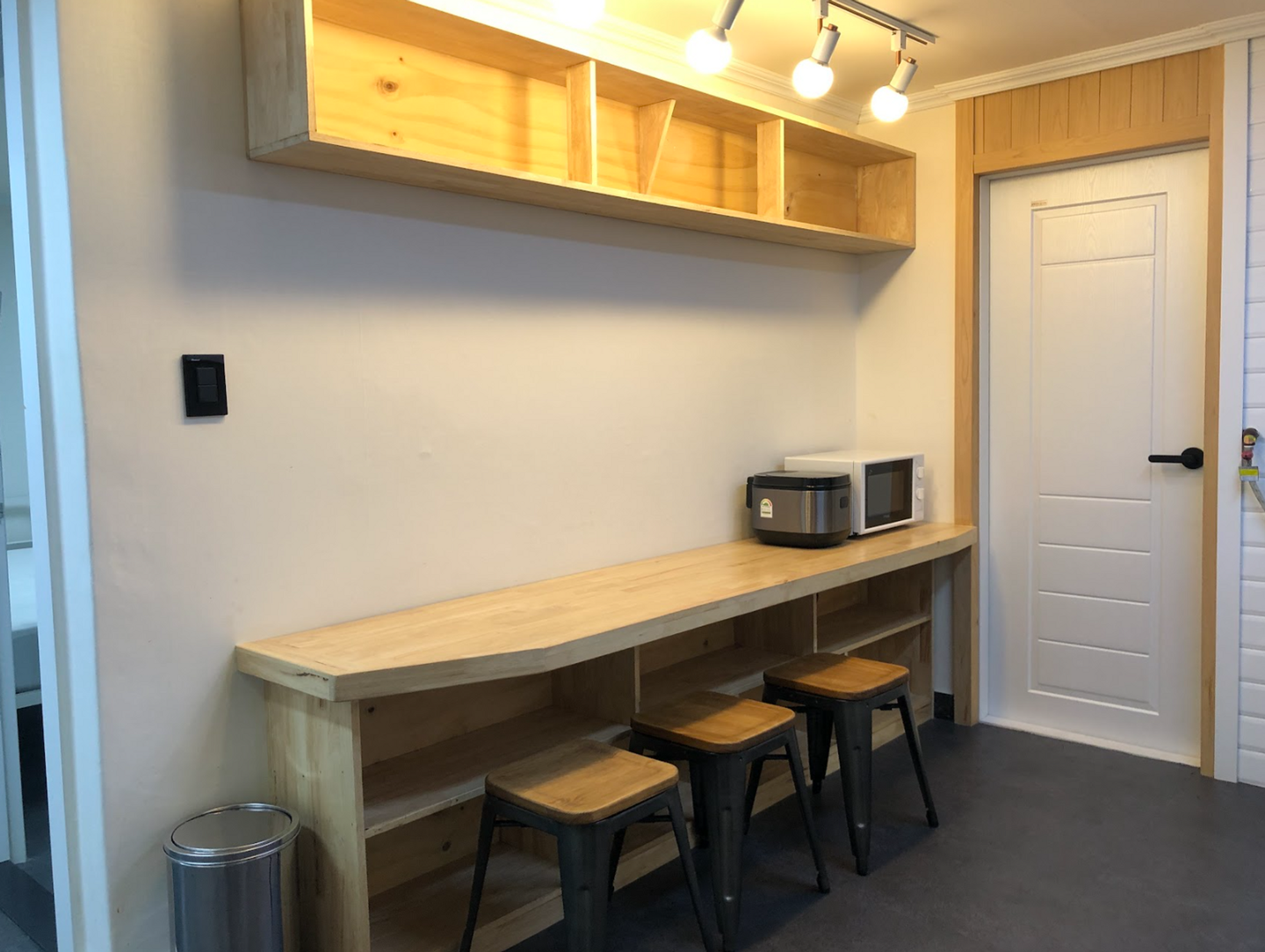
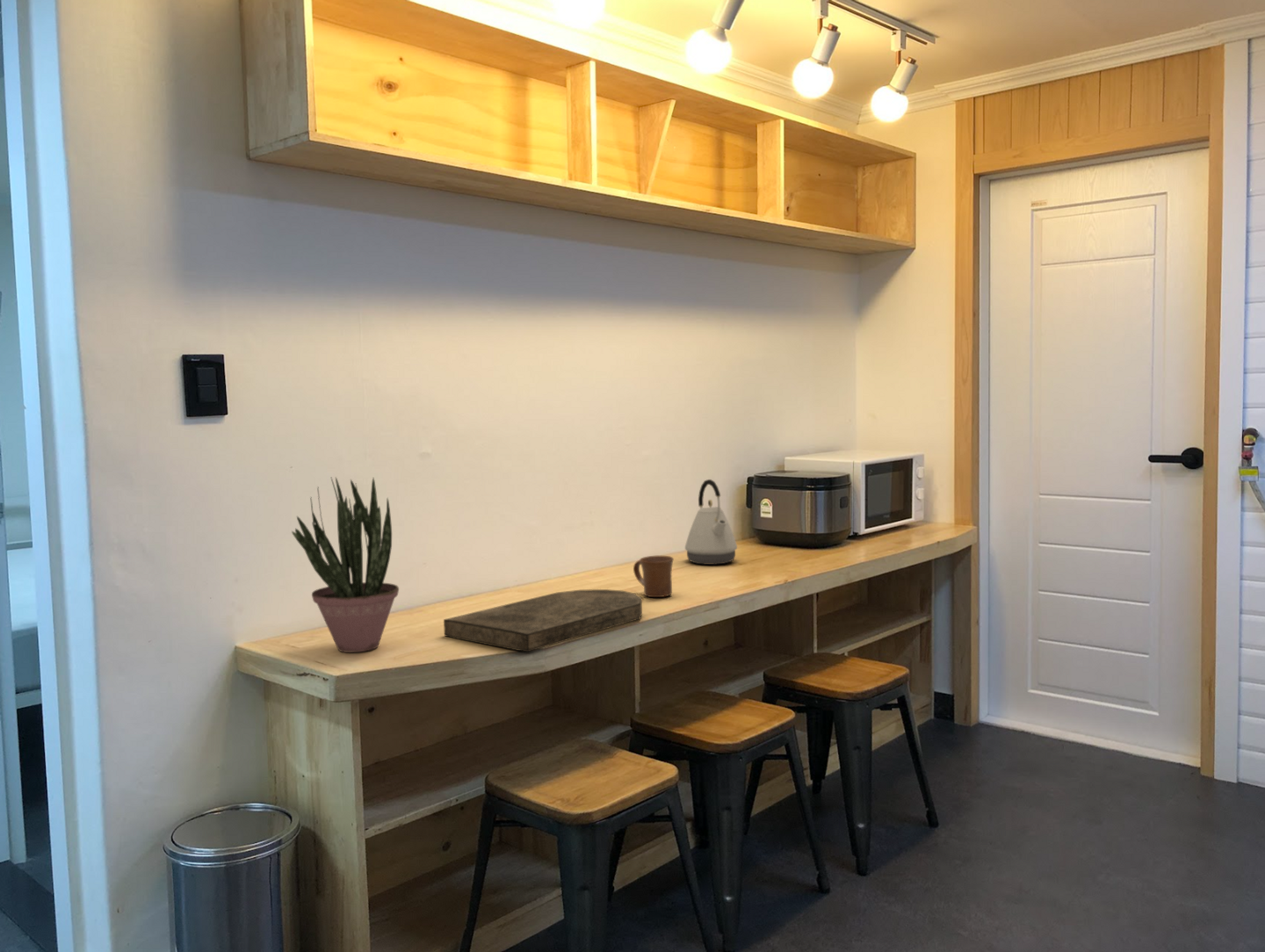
+ potted plant [291,476,400,653]
+ cutting board [443,588,643,653]
+ mug [632,555,675,598]
+ kettle [684,479,738,566]
